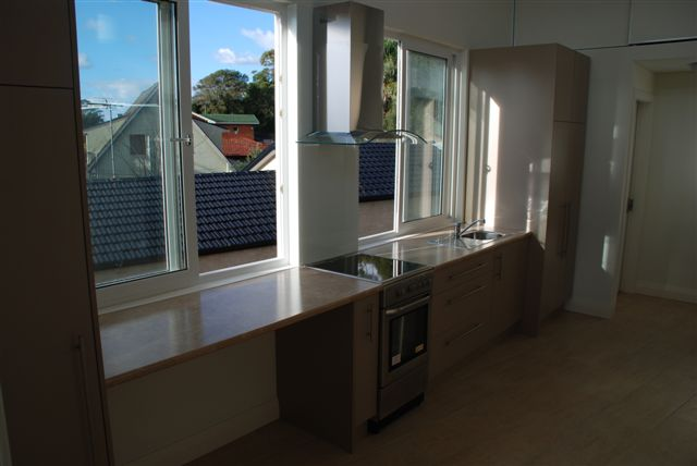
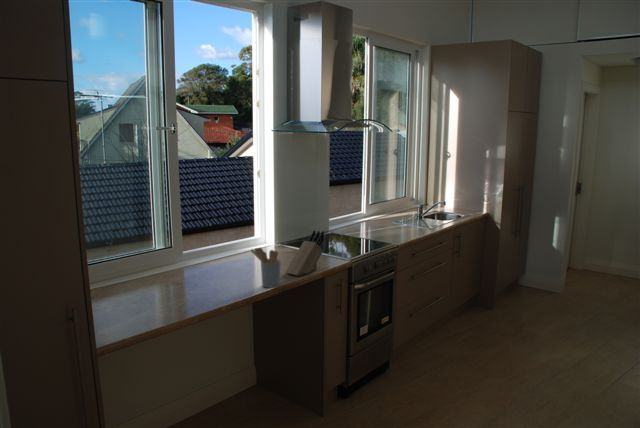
+ knife block [284,229,325,277]
+ utensil holder [250,247,282,289]
